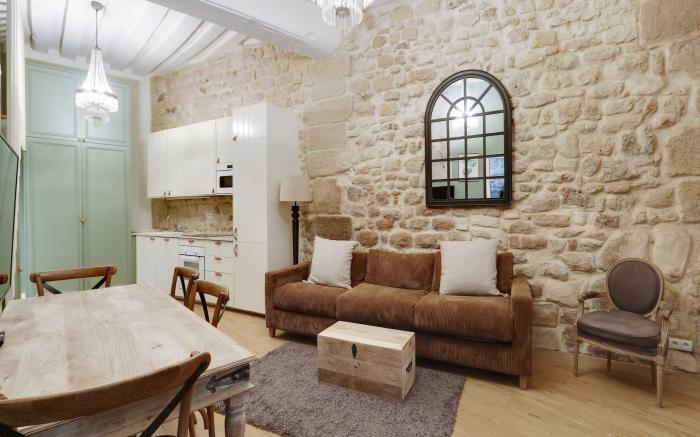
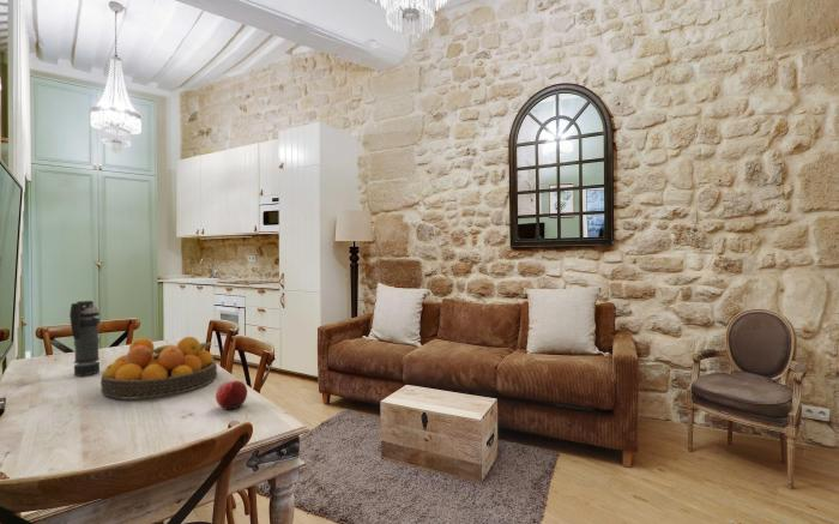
+ fruit bowl [99,336,218,400]
+ apple [215,379,248,410]
+ smoke grenade [68,300,102,377]
